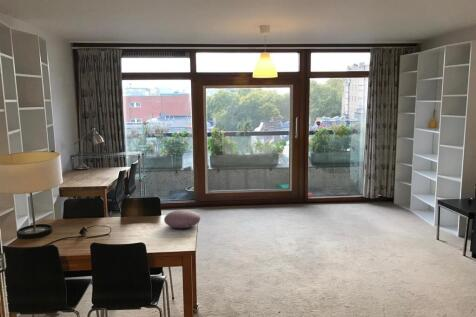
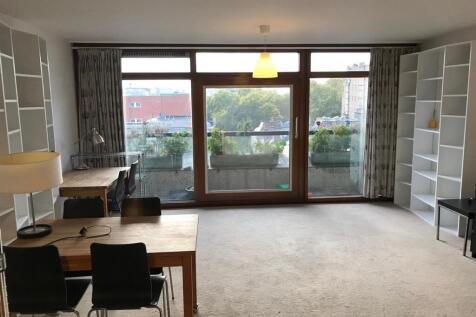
- decorative bowl [163,209,201,229]
